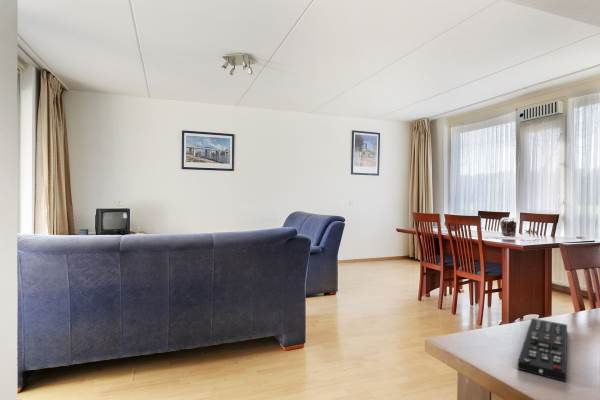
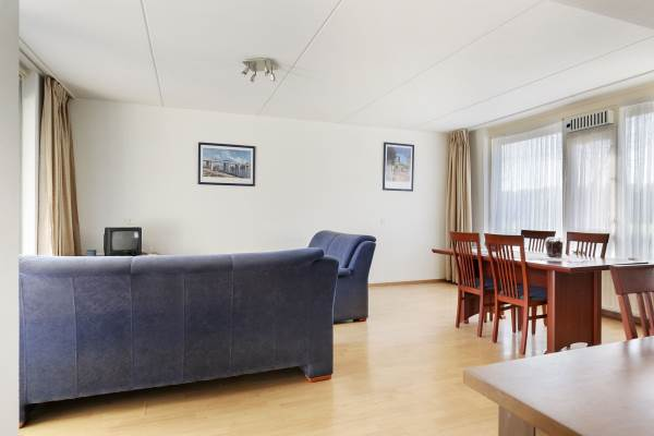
- remote control [517,317,568,383]
